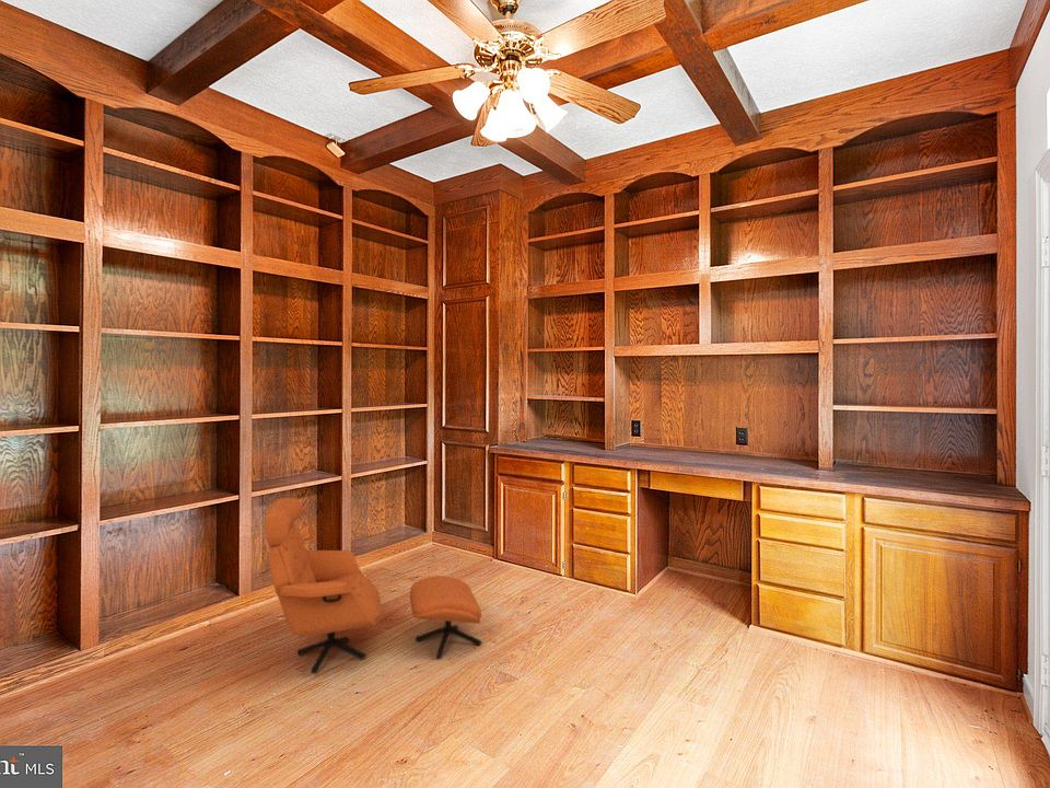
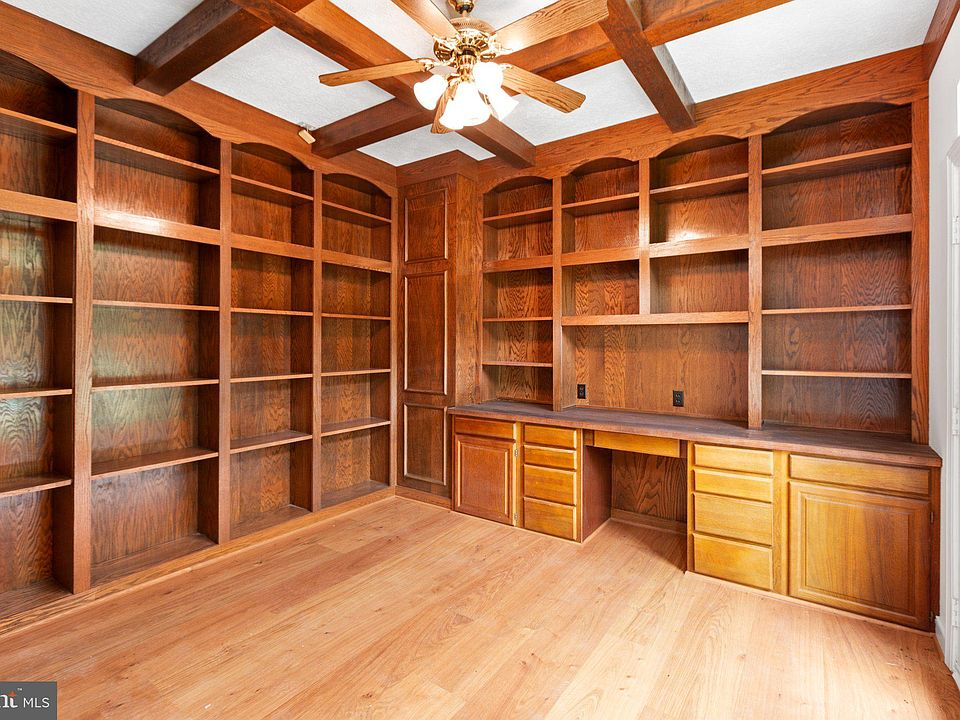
- armchair [265,497,482,674]
